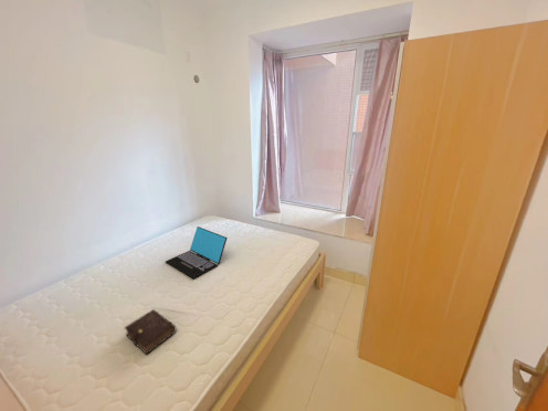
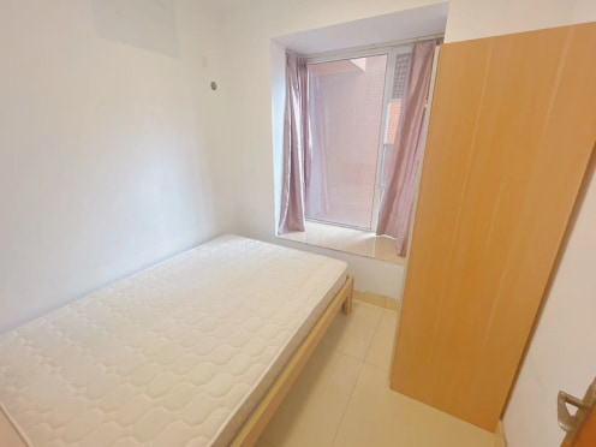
- book [123,308,177,356]
- laptop [165,225,229,281]
